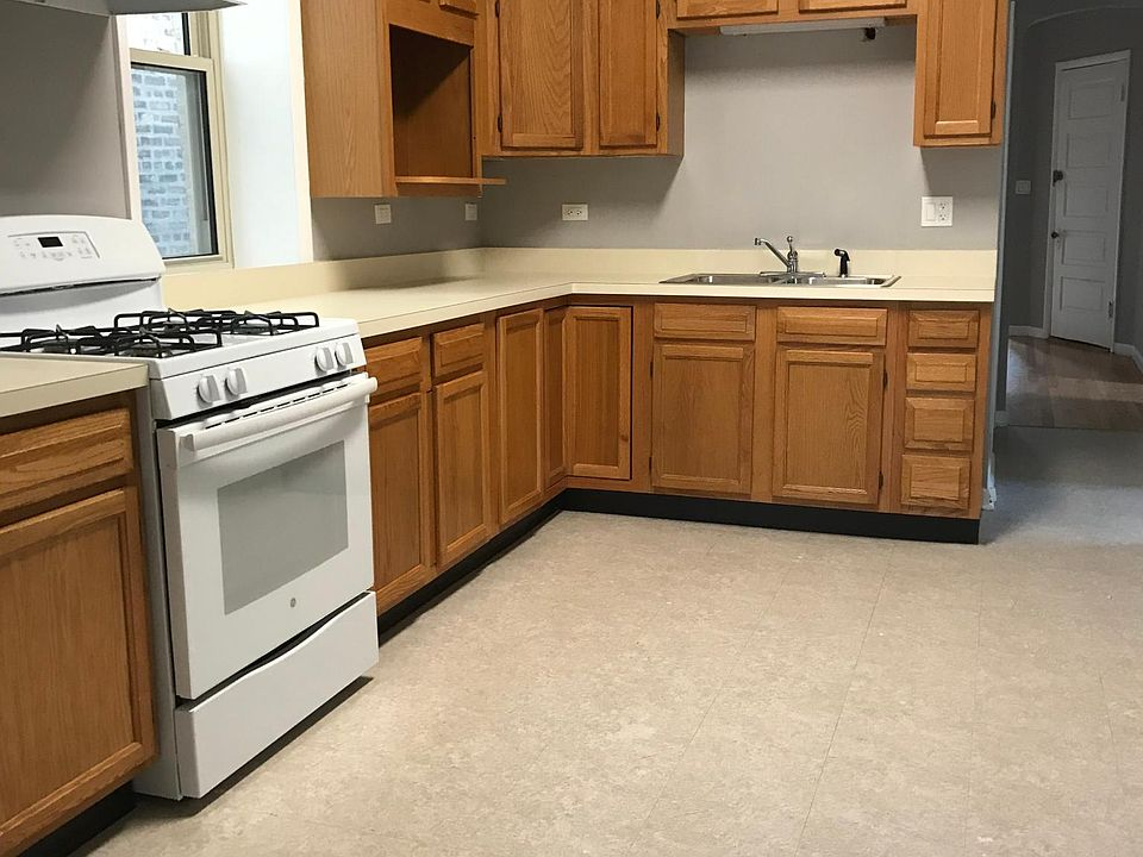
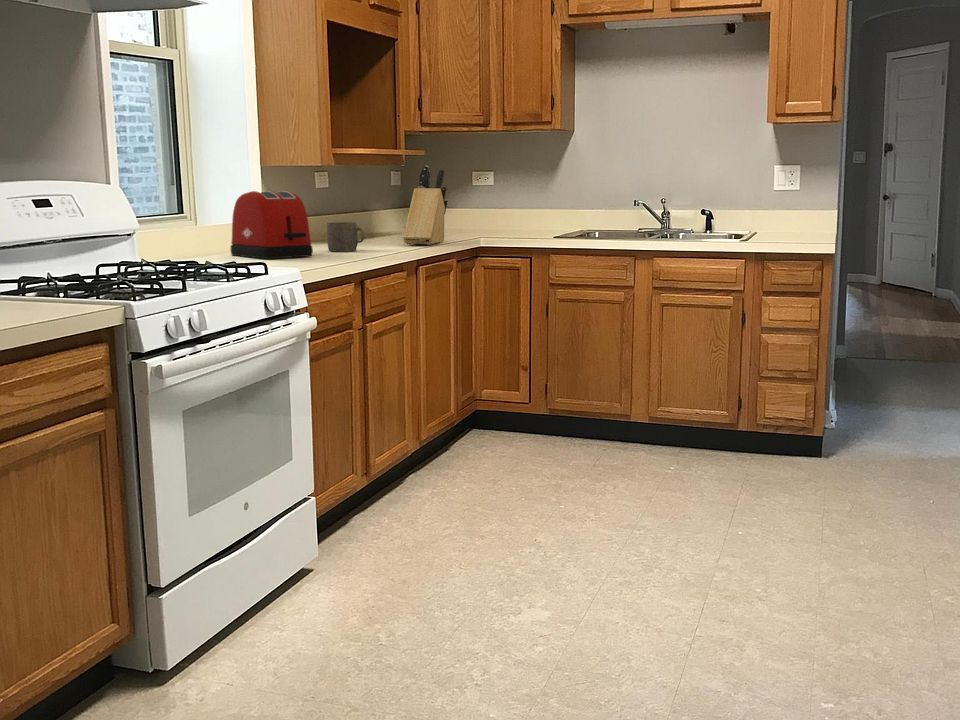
+ toaster [230,190,314,260]
+ knife block [403,165,449,246]
+ mug [326,221,365,253]
